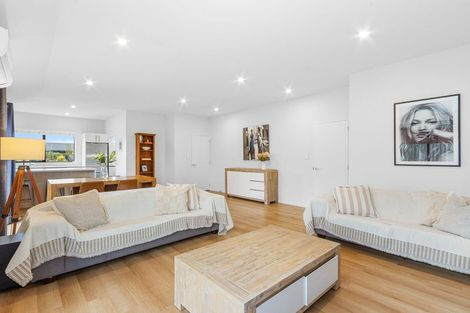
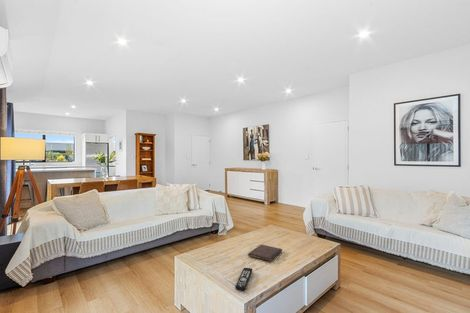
+ book [247,244,283,262]
+ remote control [235,267,253,292]
